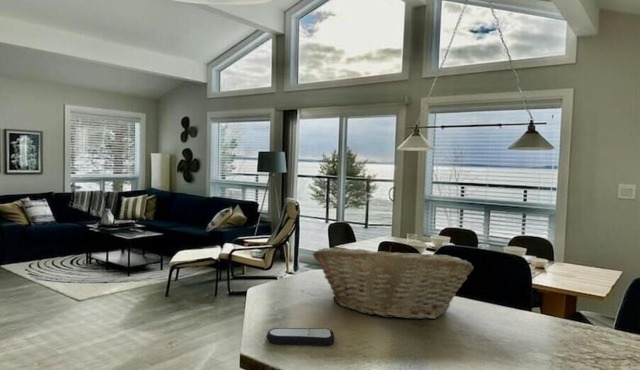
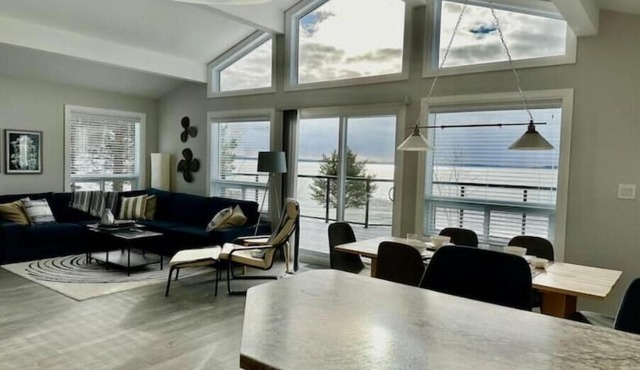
- remote control [266,327,335,346]
- fruit basket [312,245,474,320]
